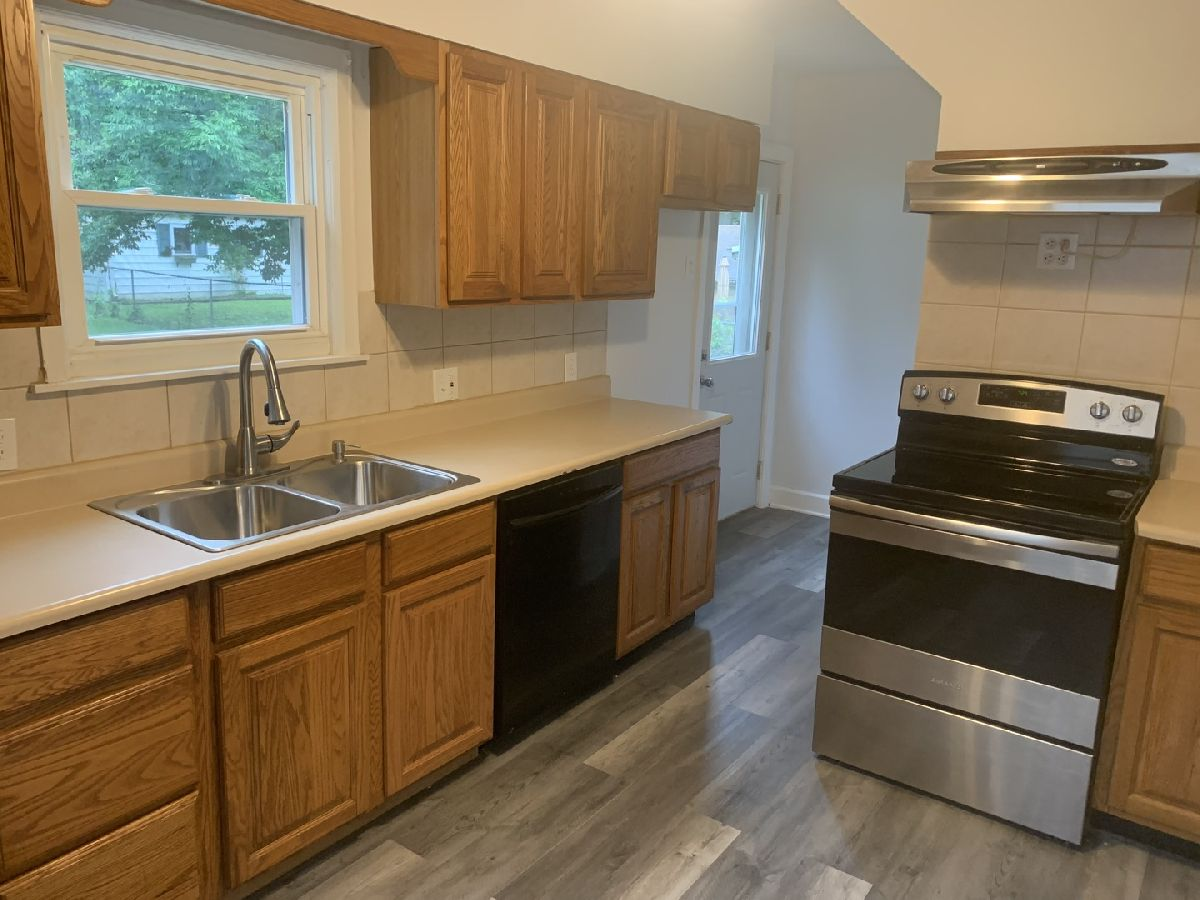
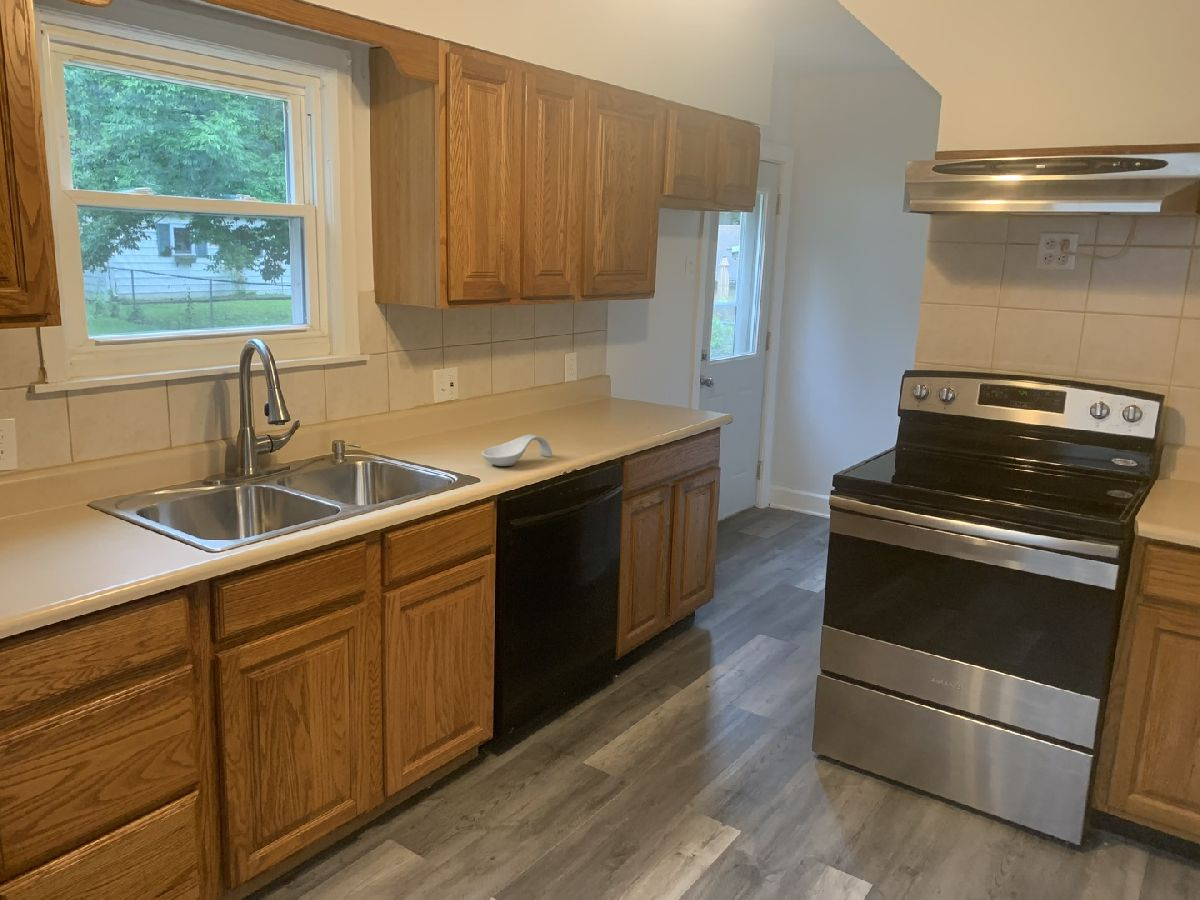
+ spoon rest [481,434,553,467]
